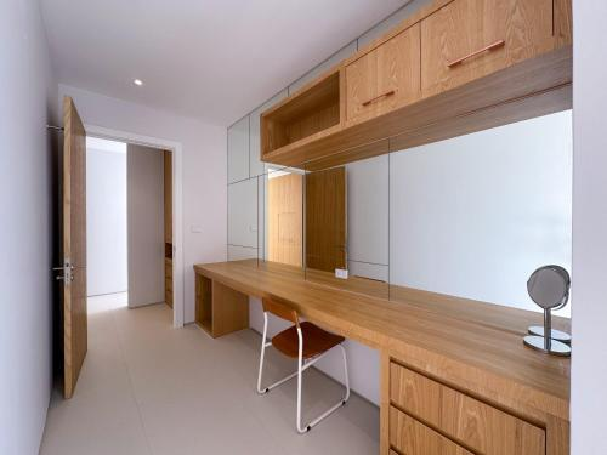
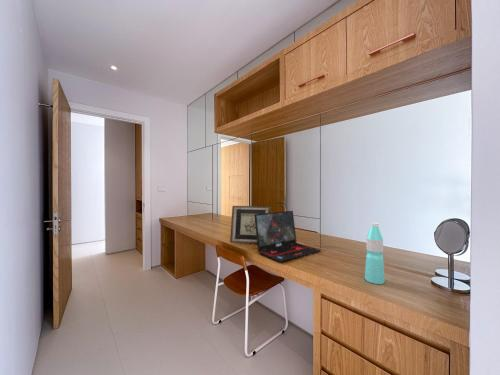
+ laptop [254,210,322,263]
+ water bottle [364,221,386,285]
+ picture frame [229,205,271,245]
